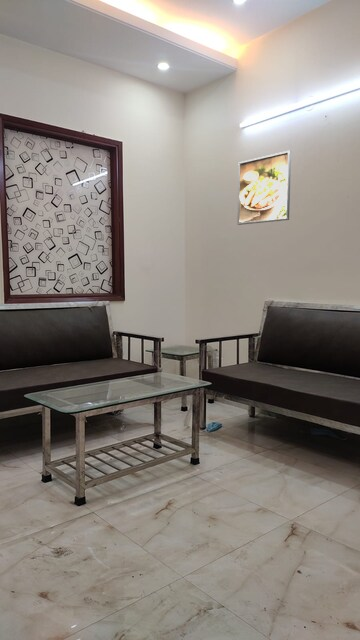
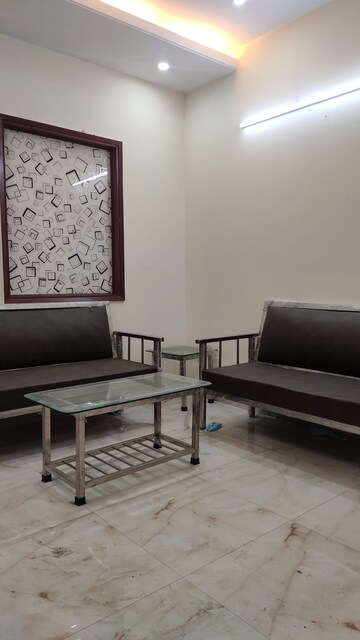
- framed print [236,149,292,226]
